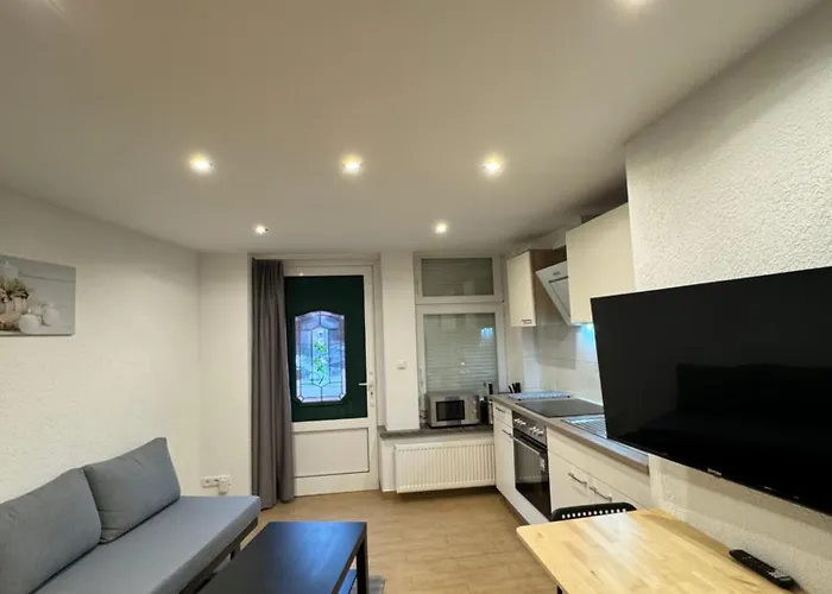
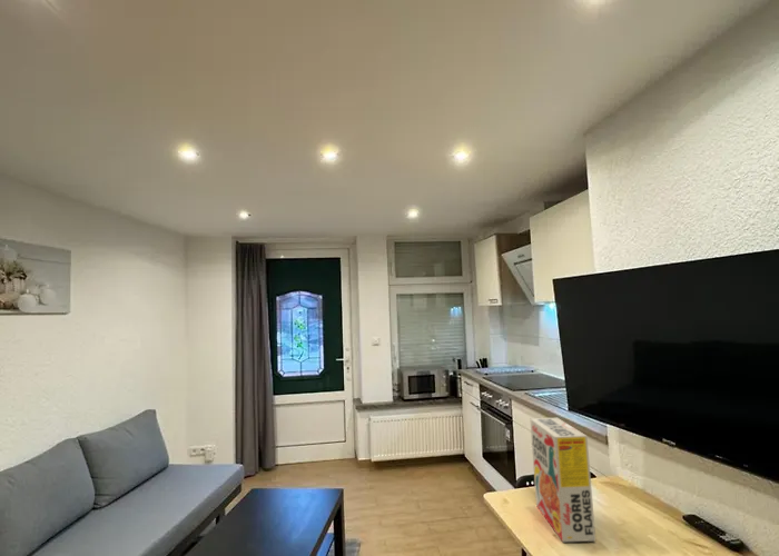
+ cereal box [529,417,596,543]
